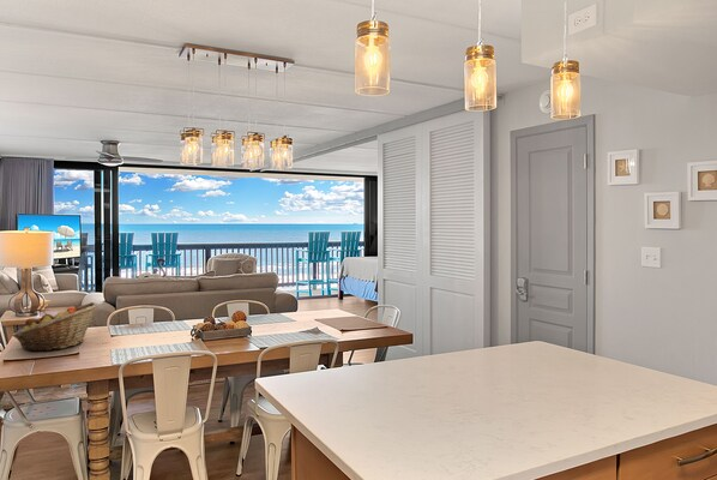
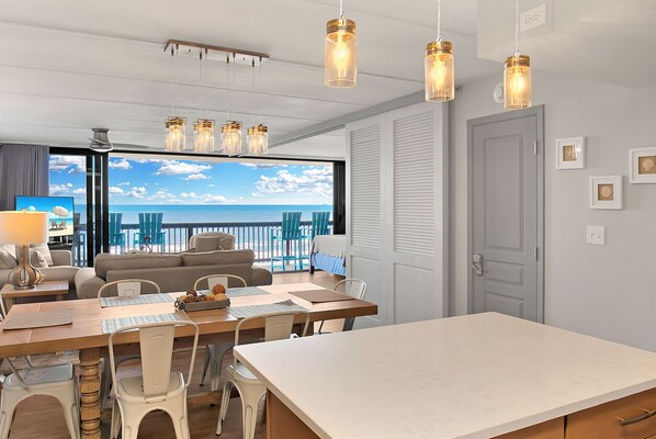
- fruit basket [11,301,100,353]
